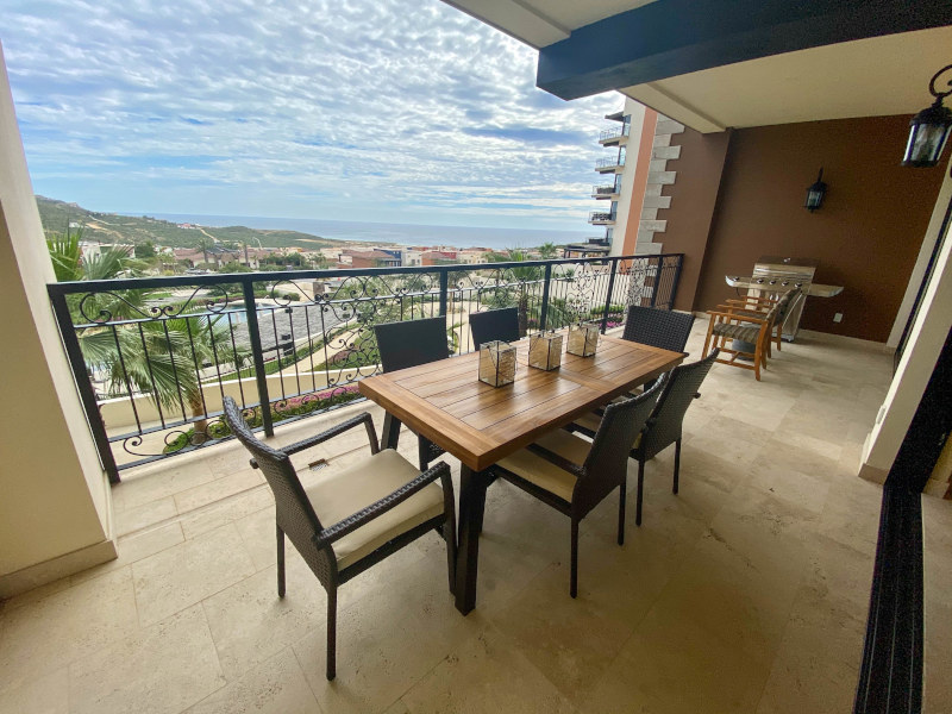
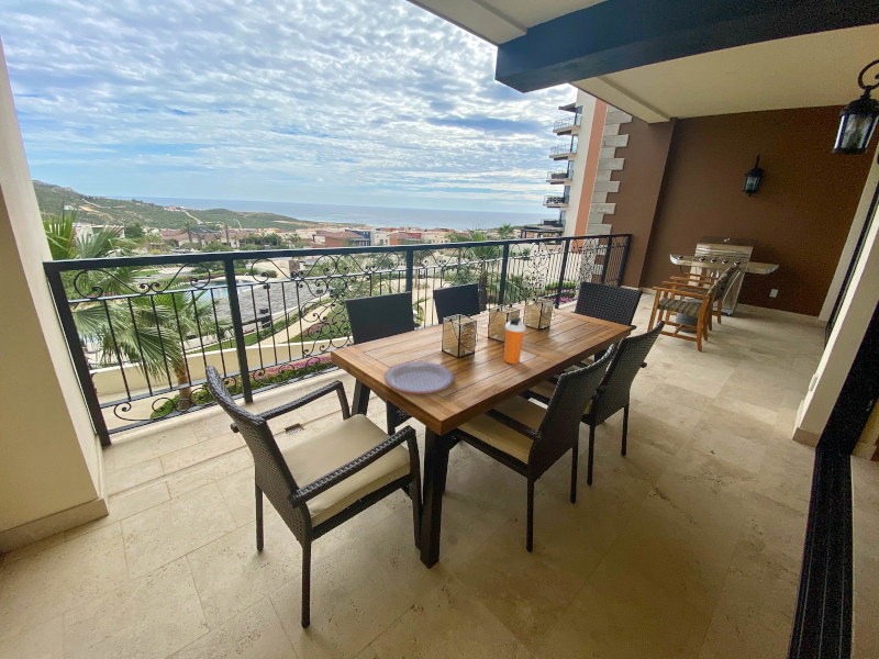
+ shaker bottle [503,316,526,365]
+ plate [383,360,455,394]
